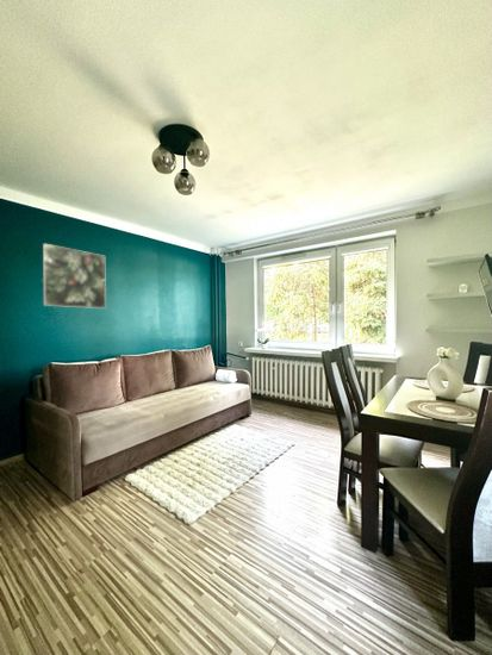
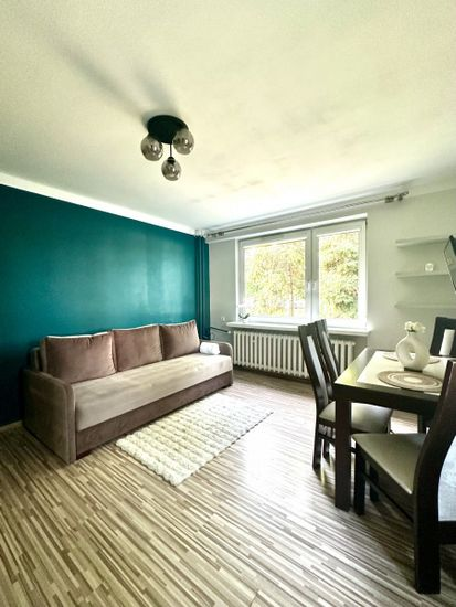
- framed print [42,243,107,310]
